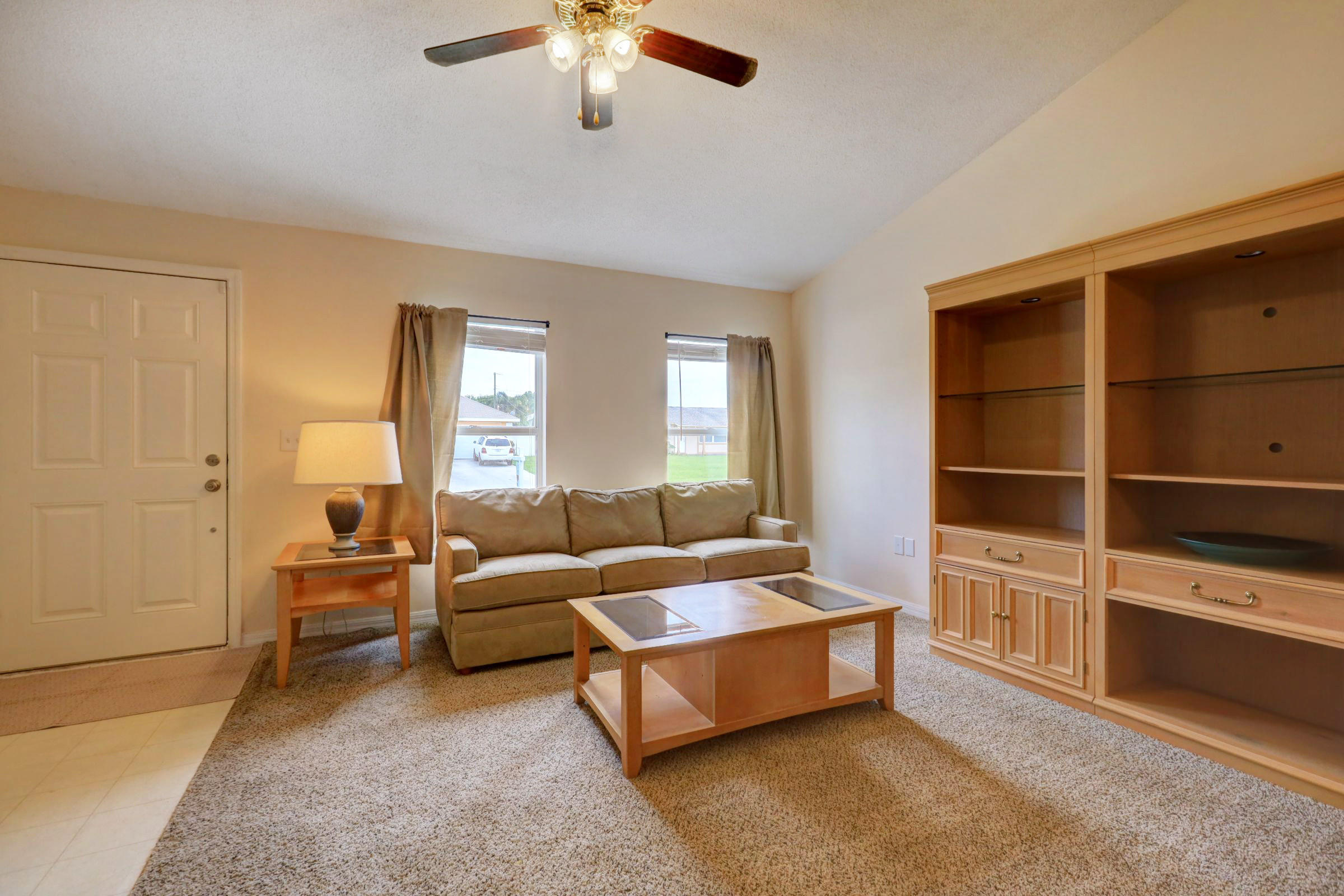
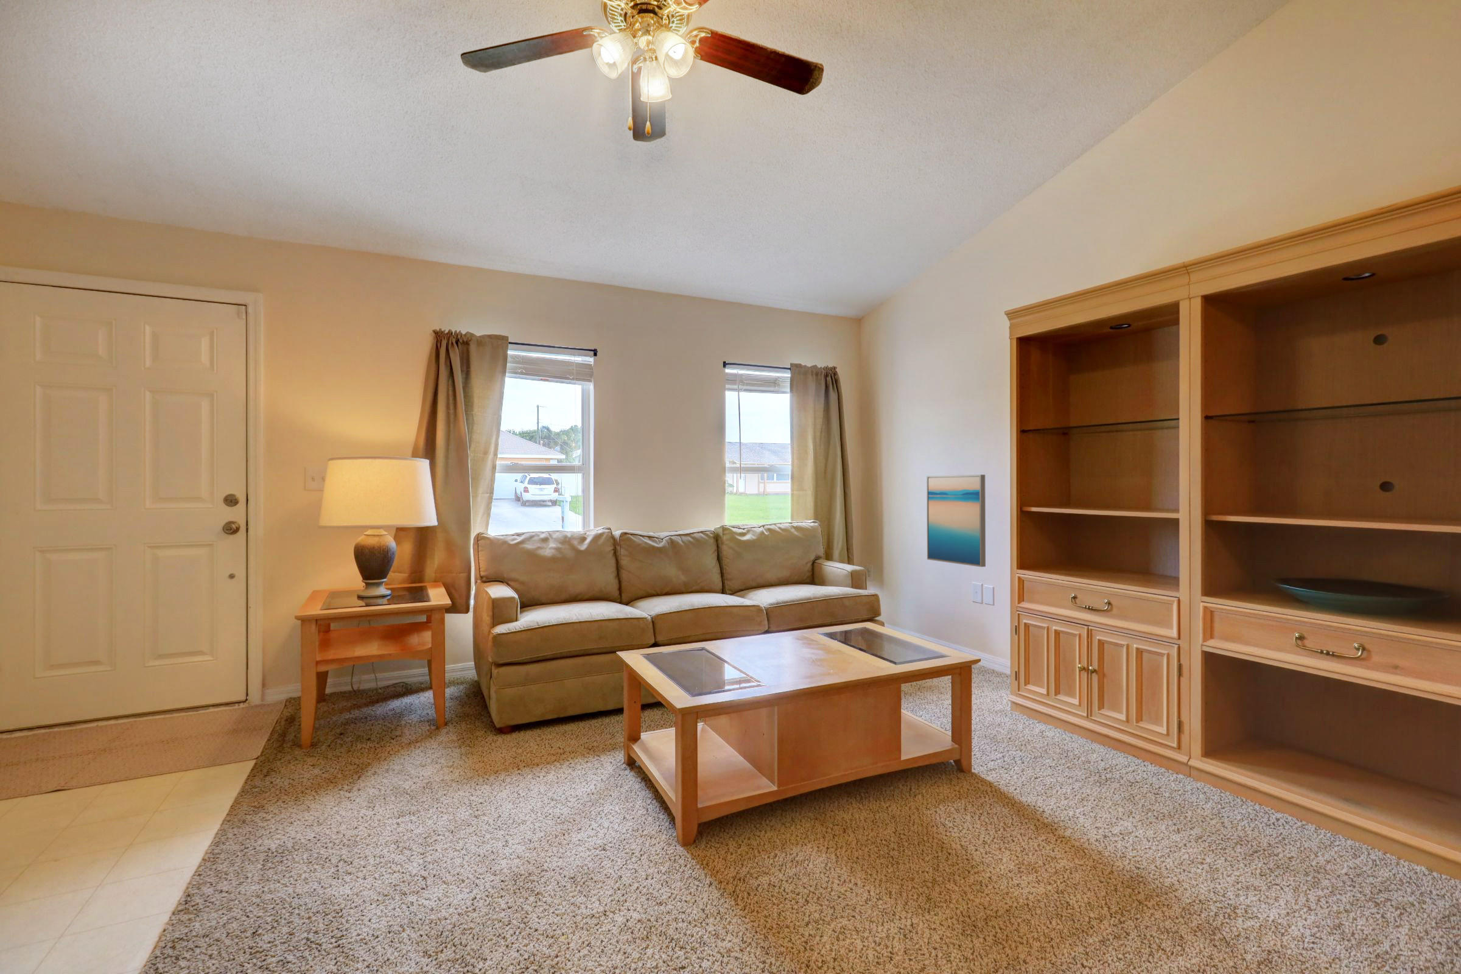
+ wall art [926,474,986,567]
